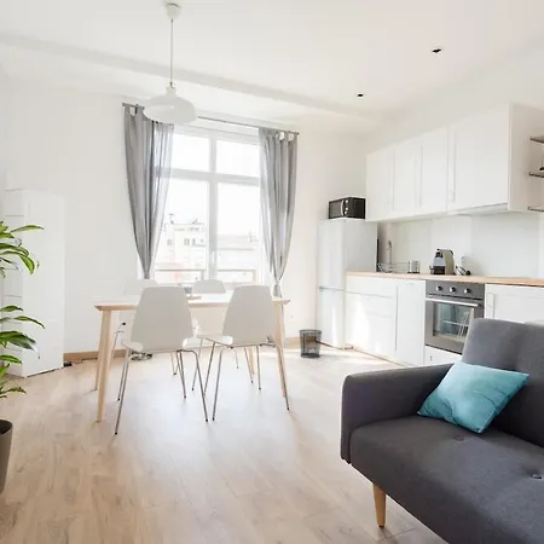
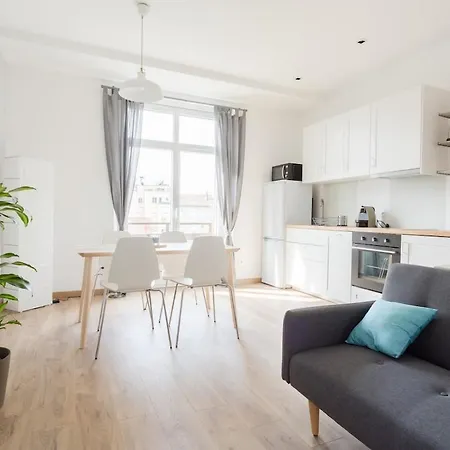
- waste bin [297,329,323,359]
